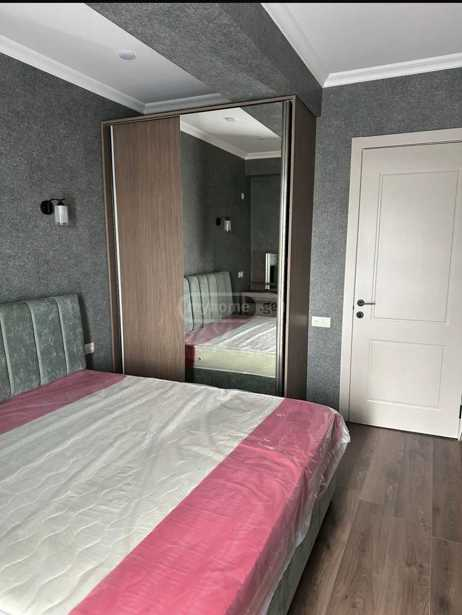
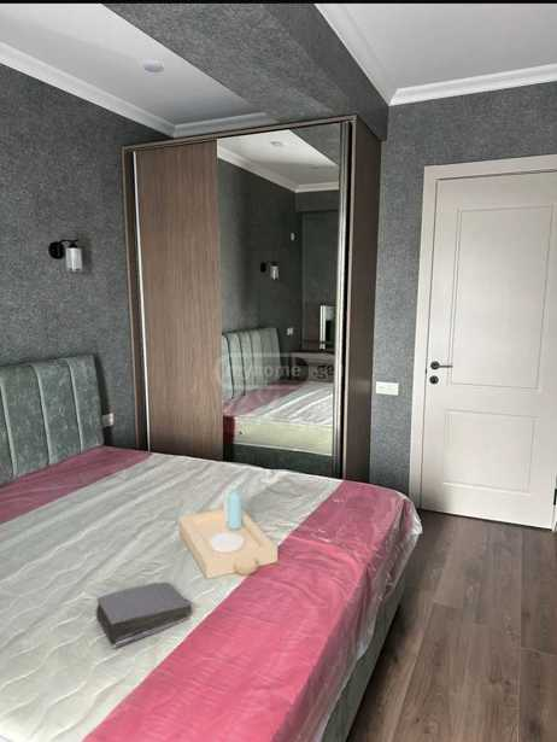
+ book [95,582,193,649]
+ serving tray [177,487,278,580]
